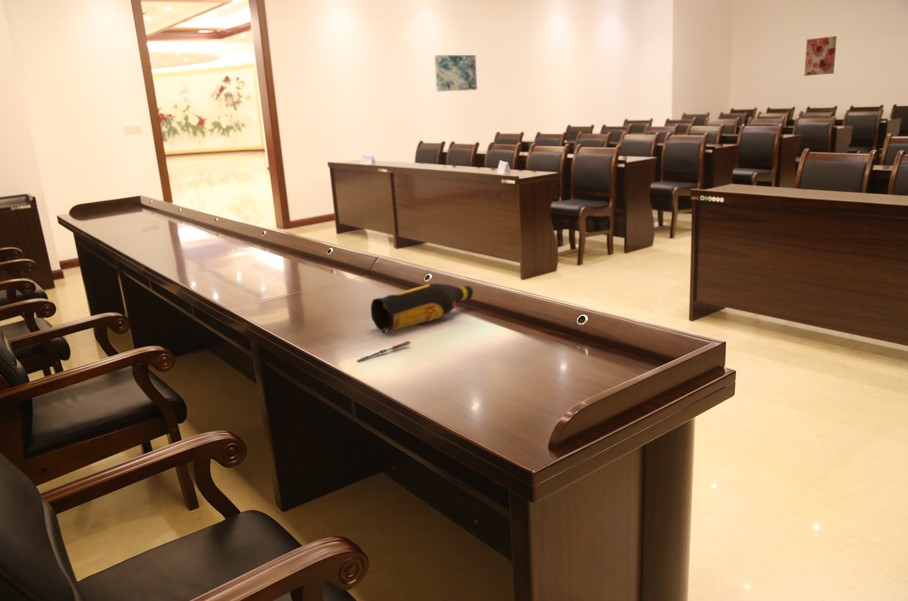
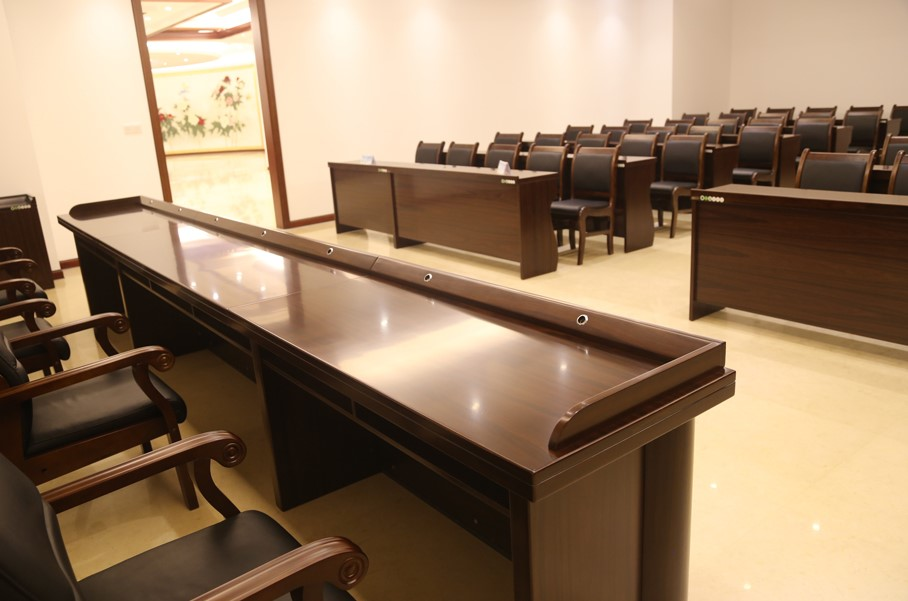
- wall art [434,54,478,92]
- pen [356,340,412,362]
- wall art [803,35,838,77]
- bottle [370,282,474,334]
